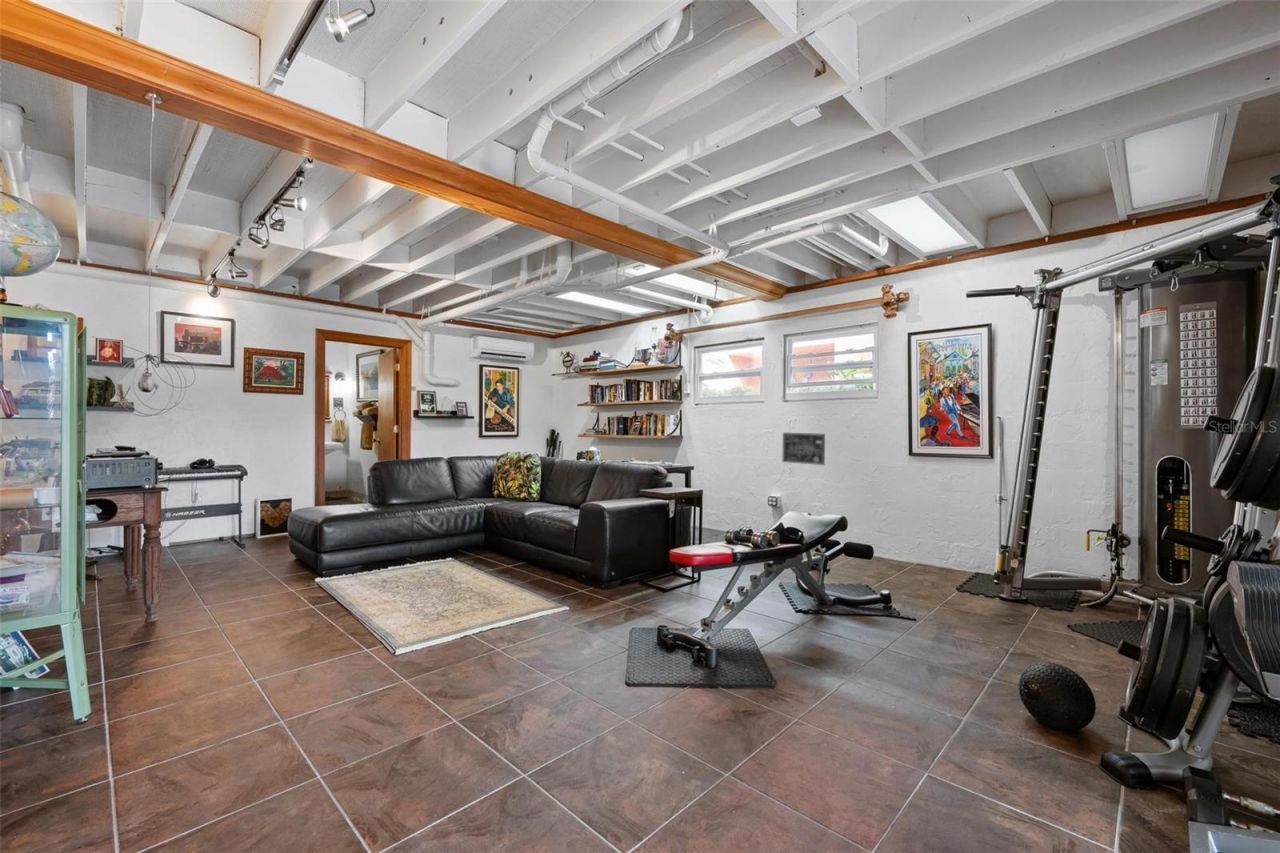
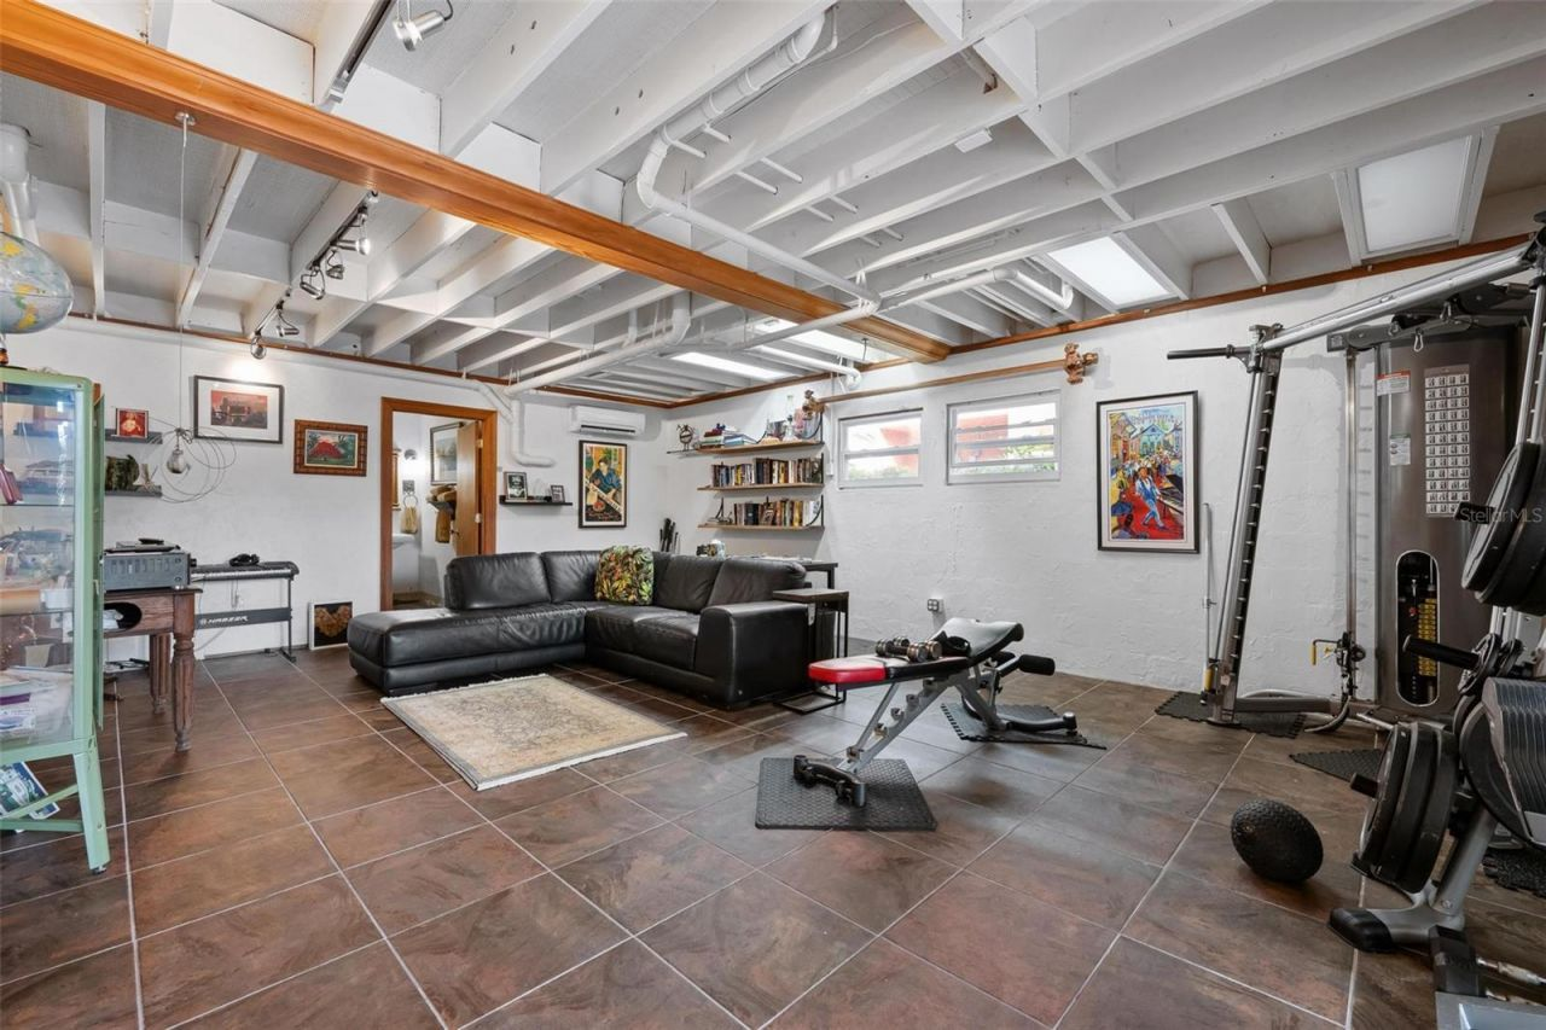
- wall art [781,432,826,466]
